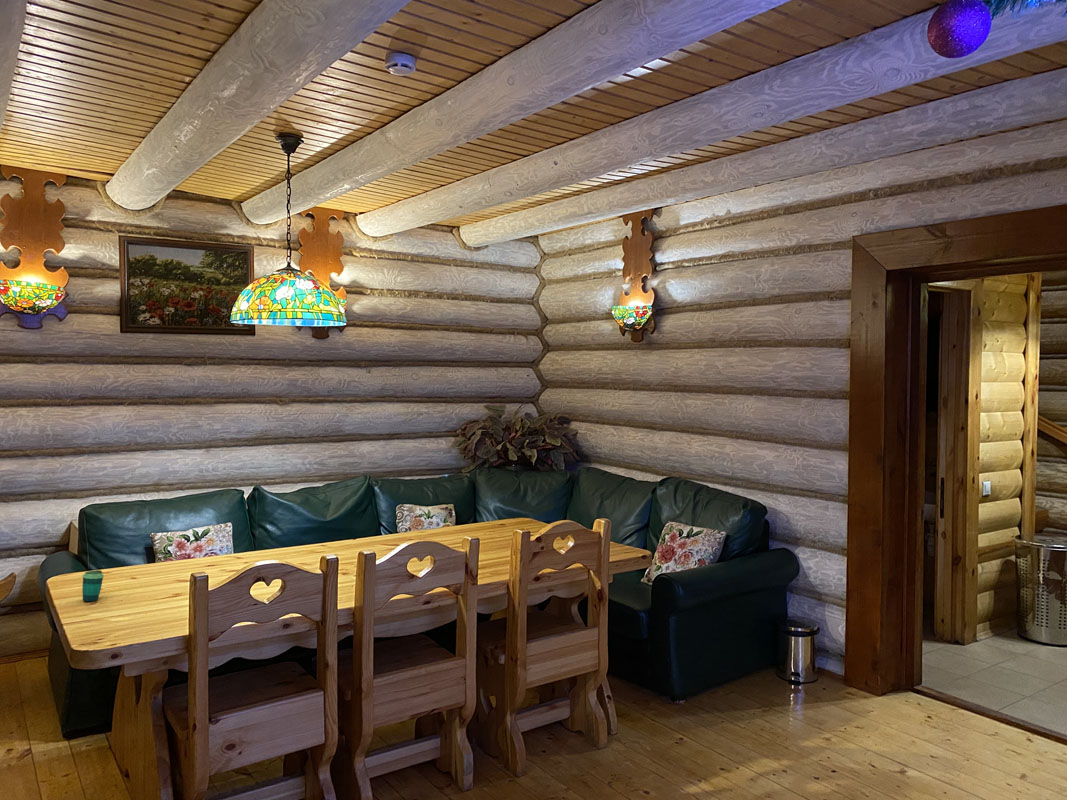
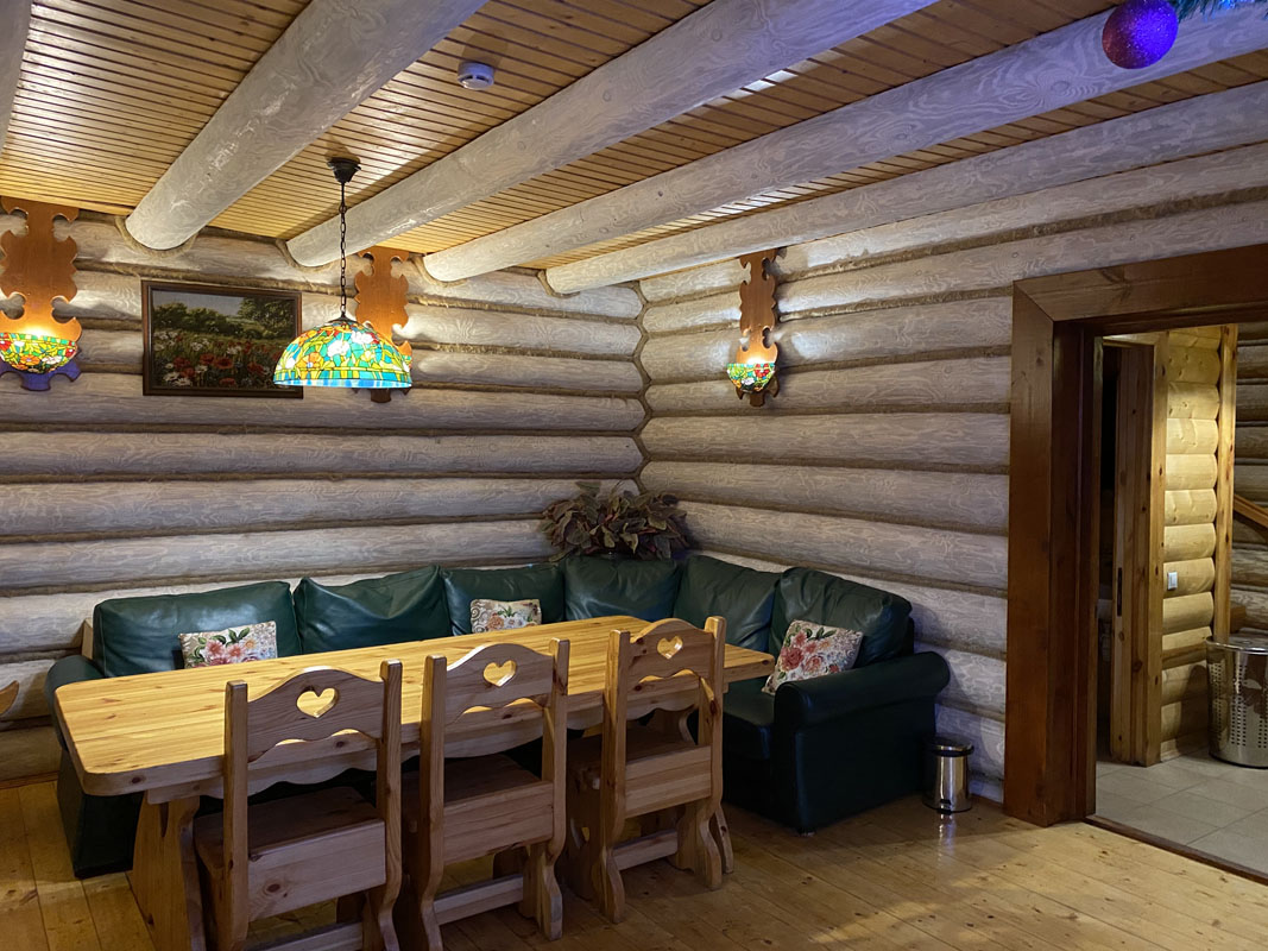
- cup [81,569,105,603]
